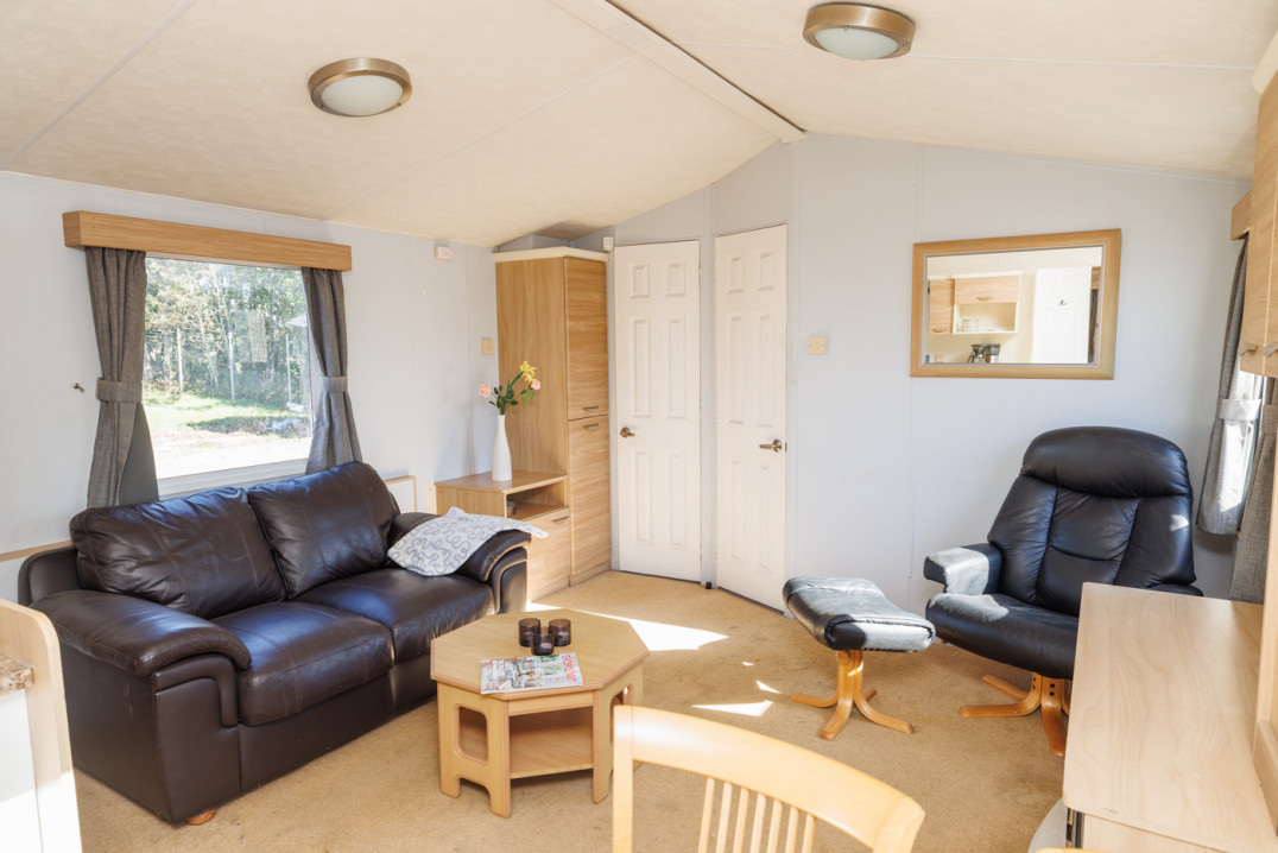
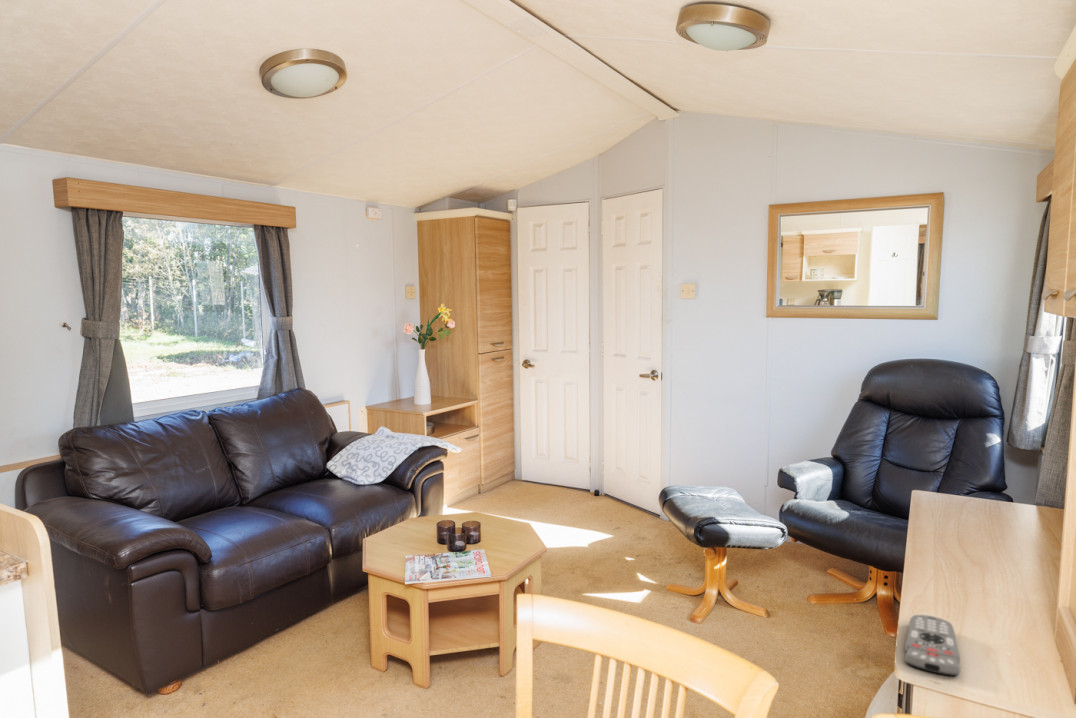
+ remote control [904,614,962,677]
